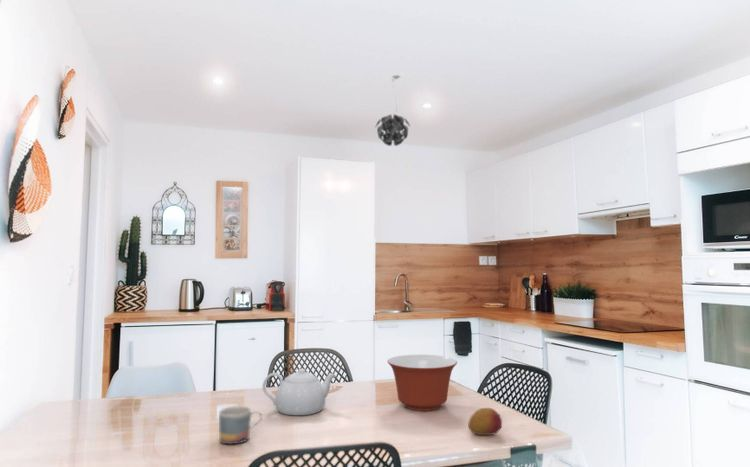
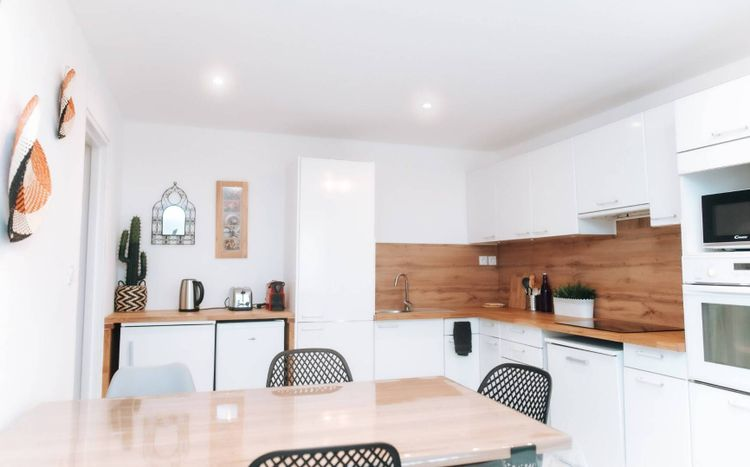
- mug [218,405,263,445]
- mixing bowl [386,353,458,412]
- teapot [262,368,337,416]
- pendant light [375,74,411,147]
- fruit [467,407,503,436]
